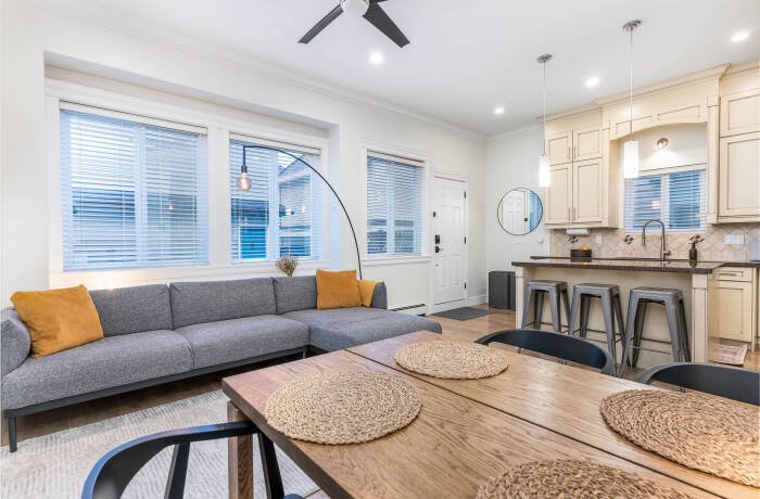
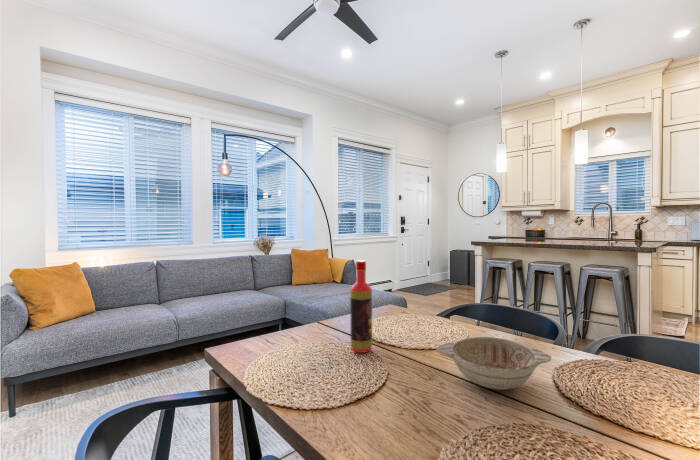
+ bottle [349,259,373,354]
+ decorative bowl [436,336,552,391]
